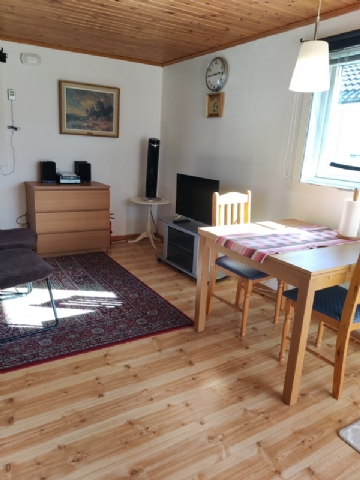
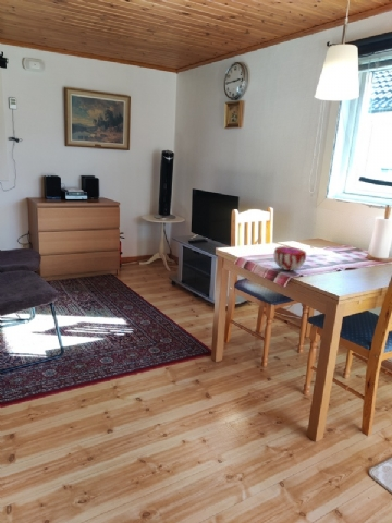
+ decorative bowl [273,245,307,271]
